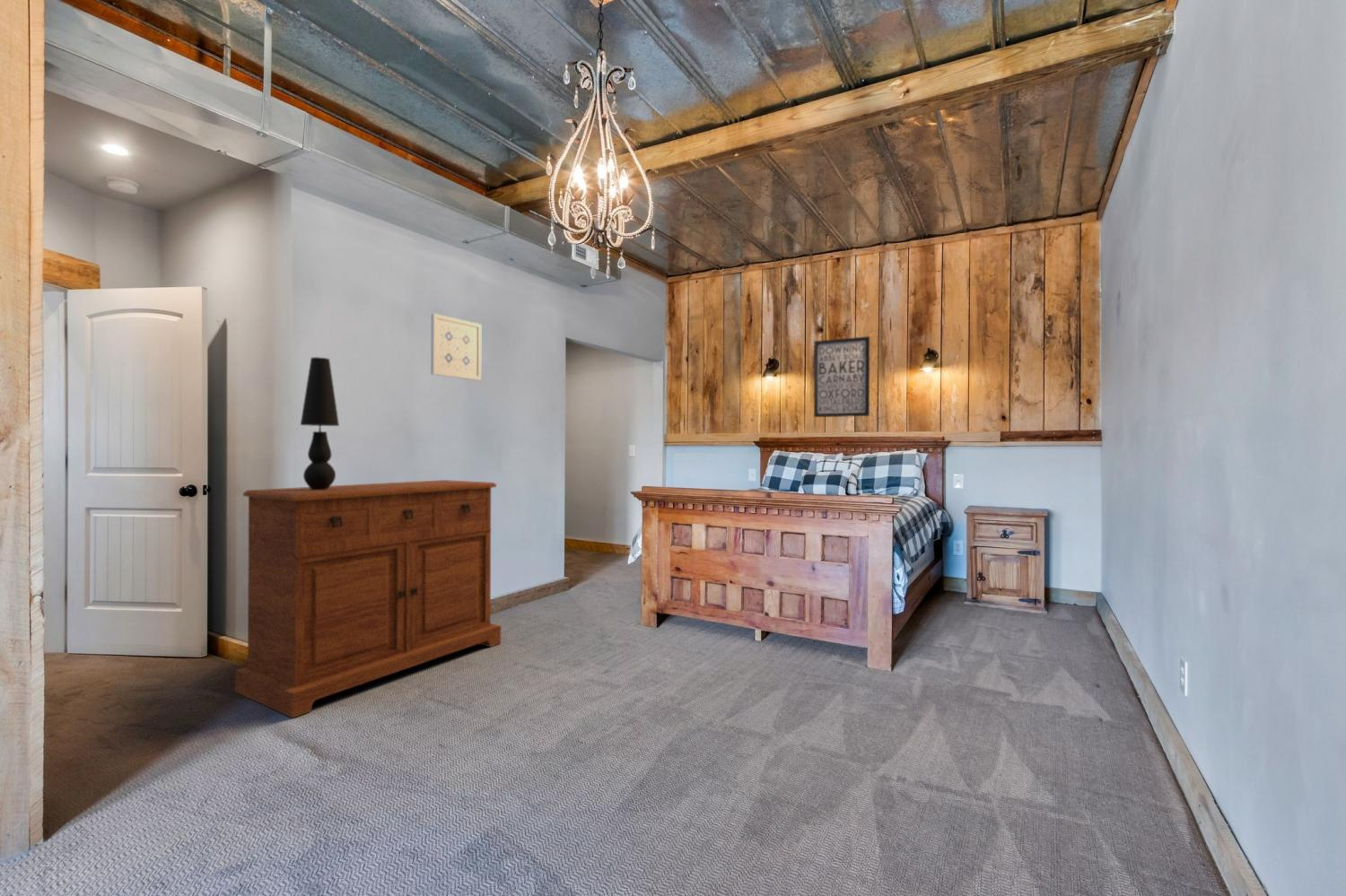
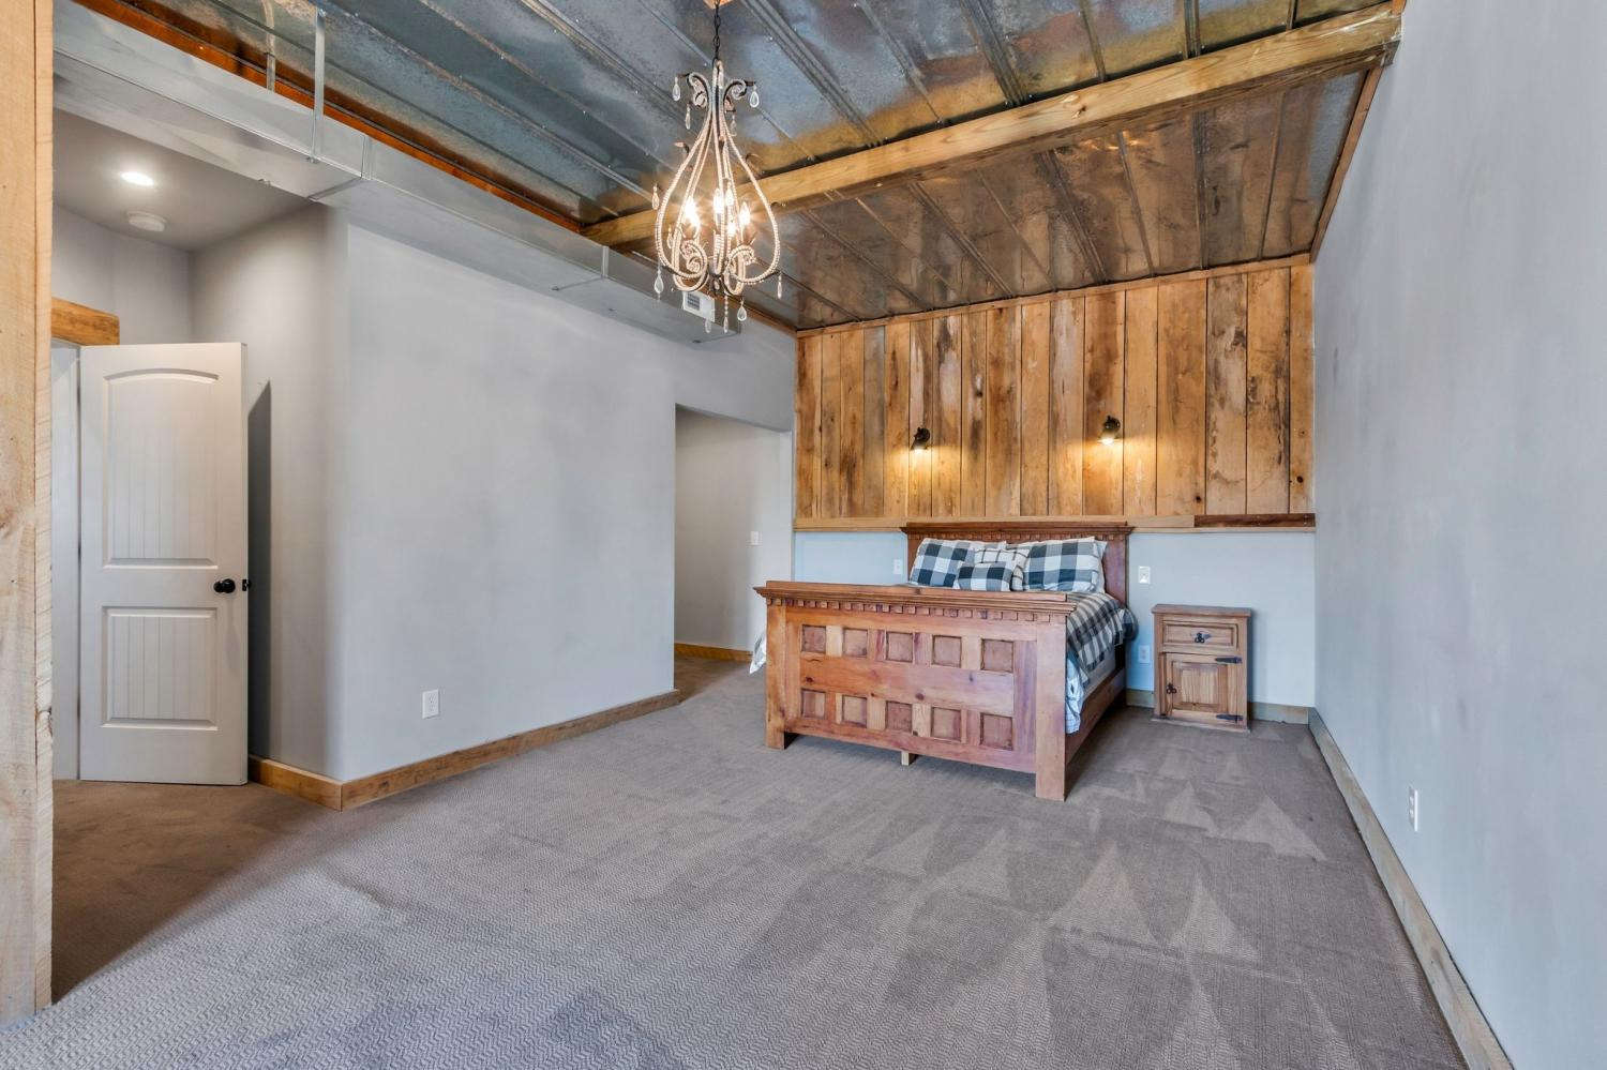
- sideboard [235,479,502,718]
- wall art [813,335,870,418]
- wall art [430,313,482,381]
- table lamp [300,356,340,490]
